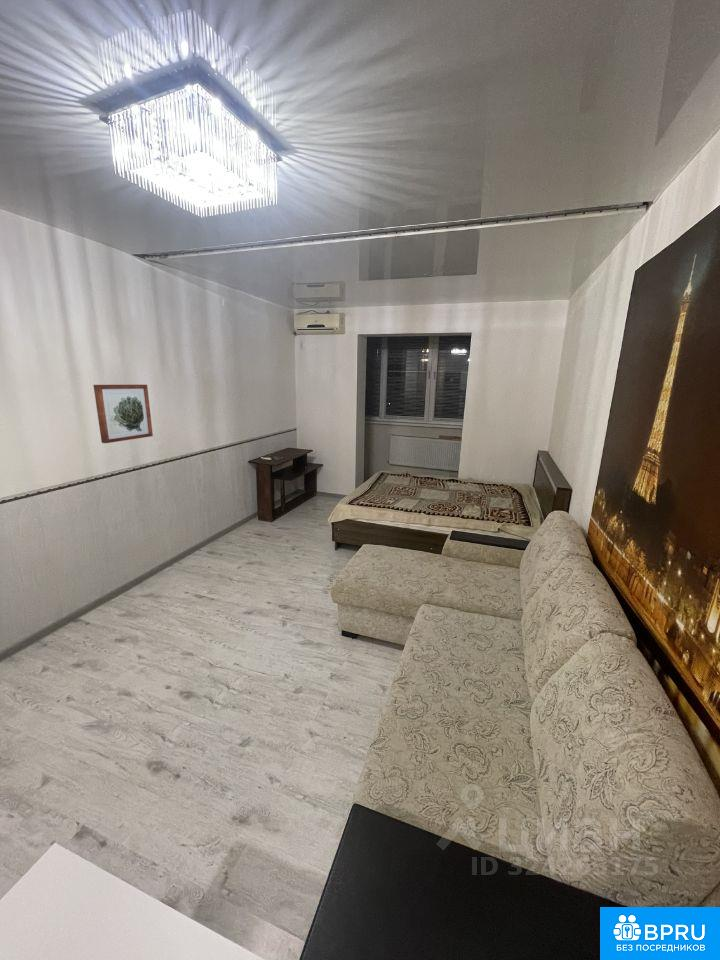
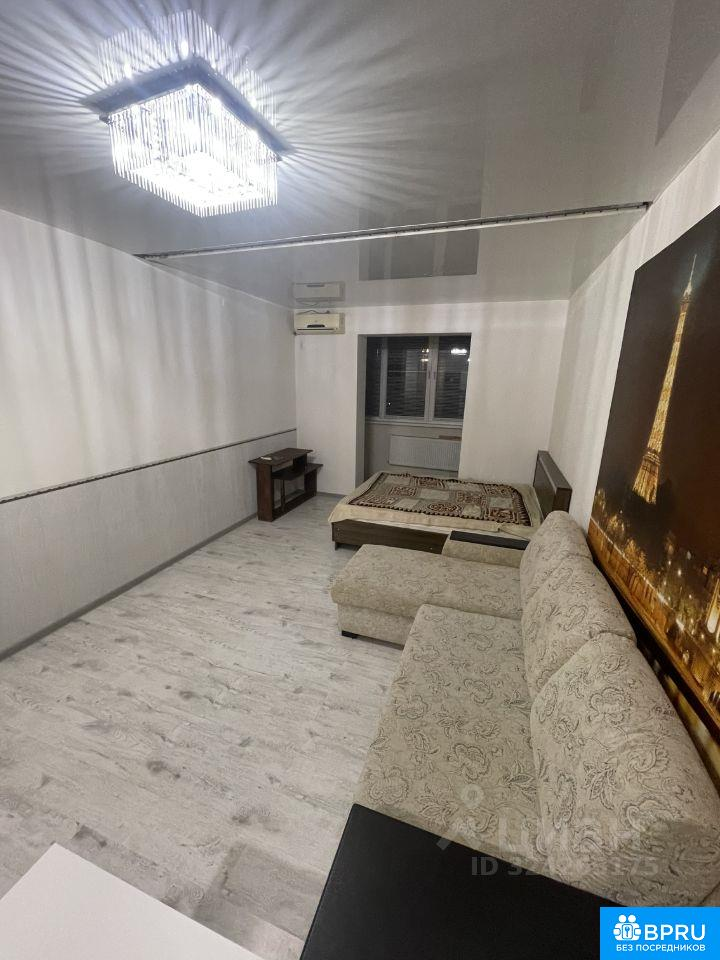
- wall art [92,384,154,444]
